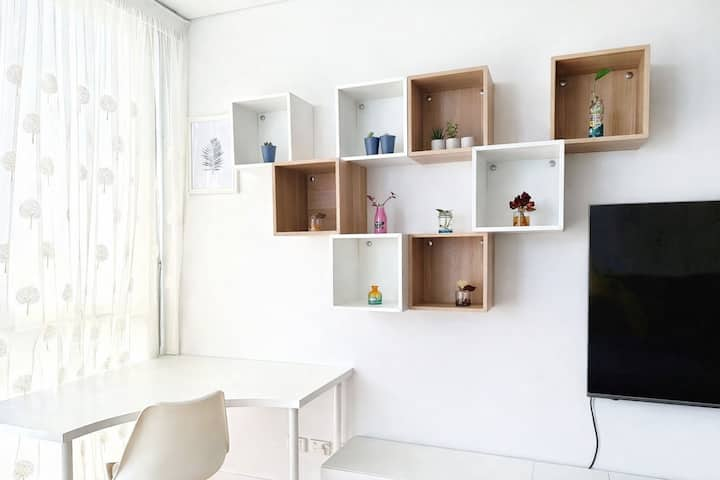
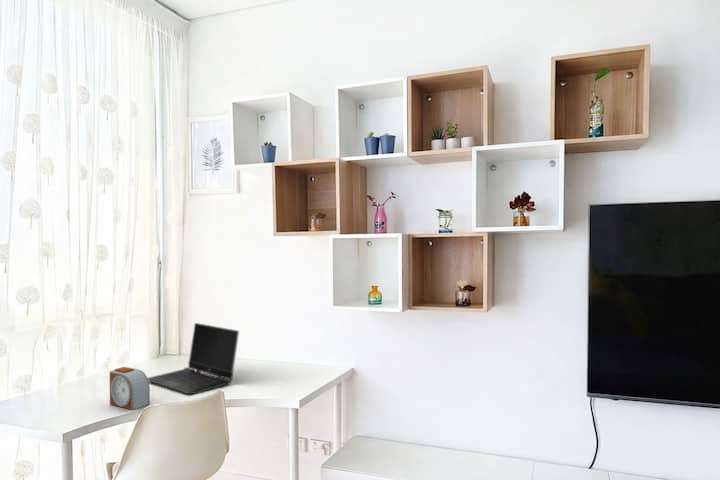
+ laptop computer [147,322,240,395]
+ alarm clock [109,366,151,411]
